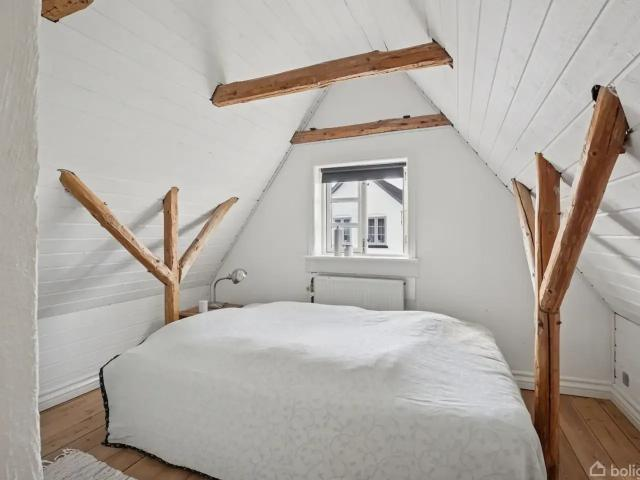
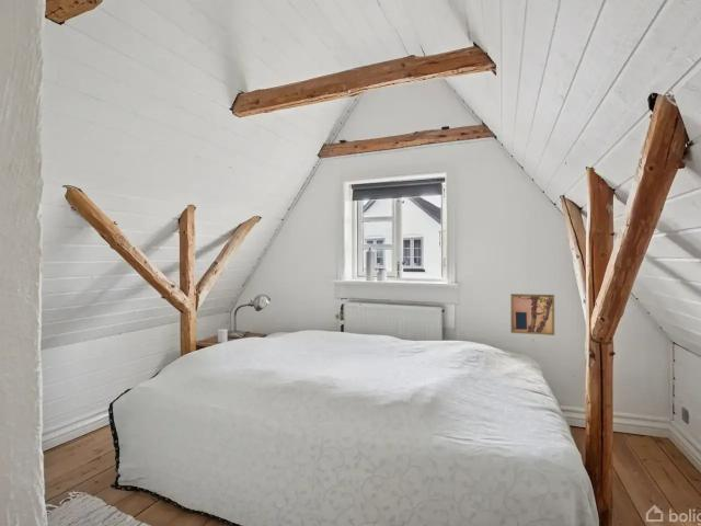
+ wall art [509,293,555,336]
